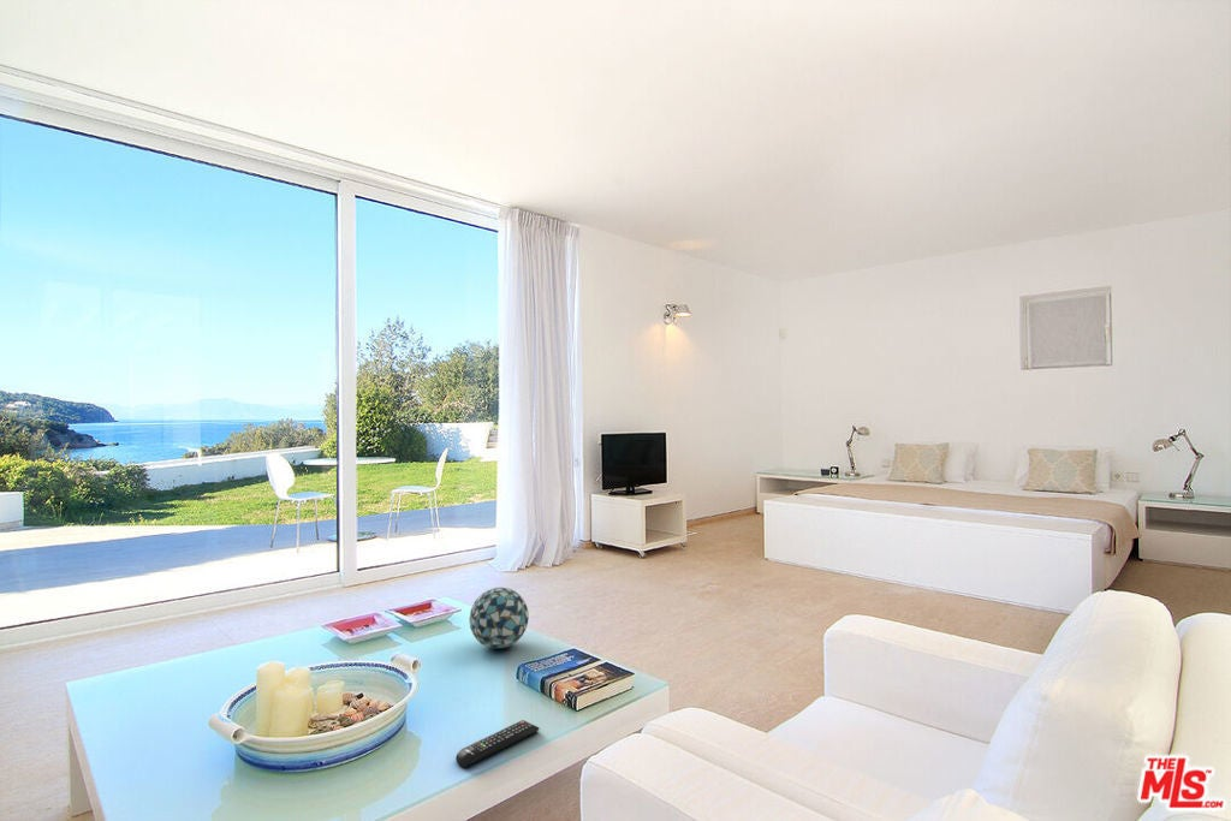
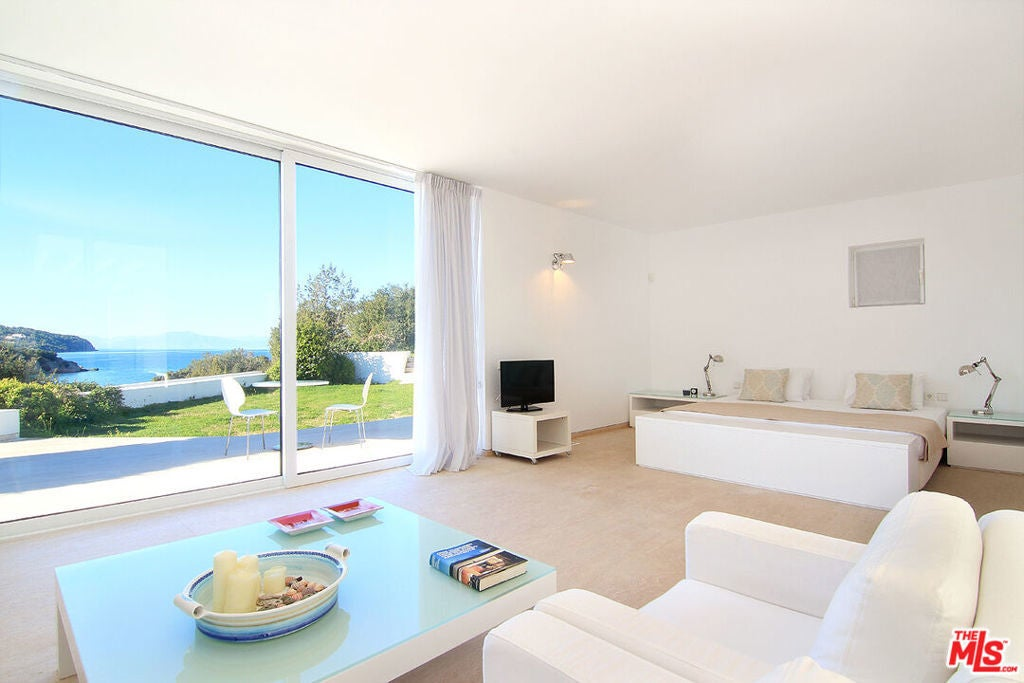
- decorative ball [469,587,530,650]
- remote control [454,719,540,768]
